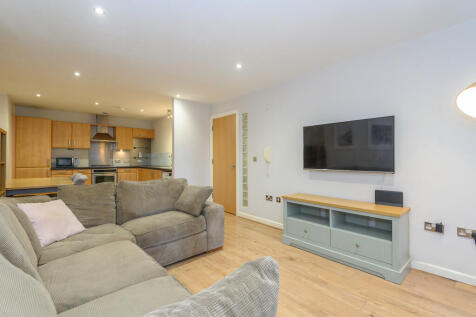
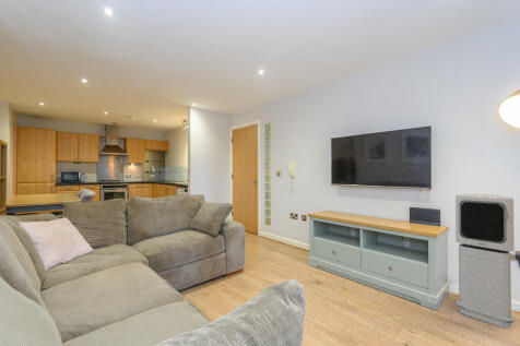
+ air purifier [454,193,516,330]
